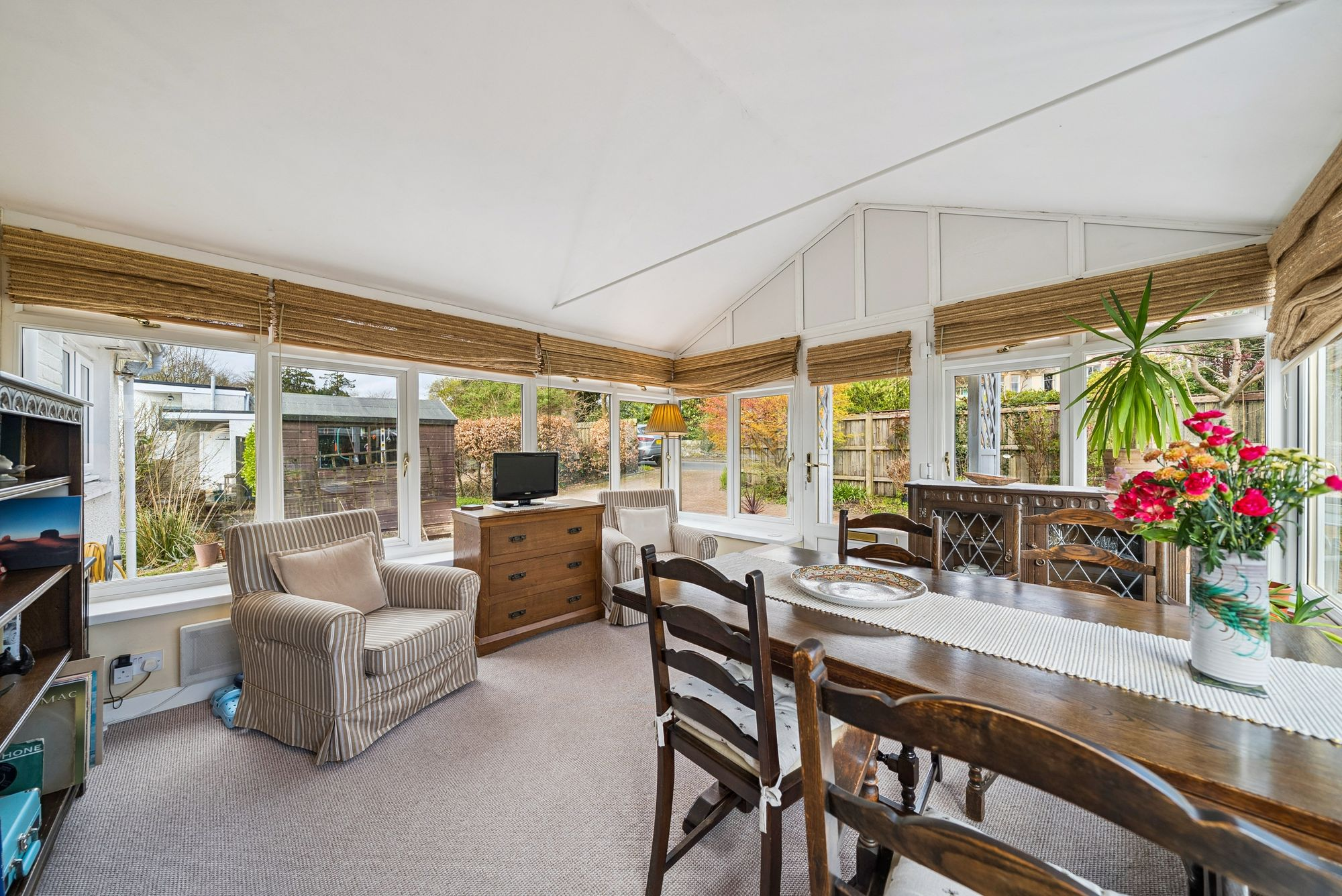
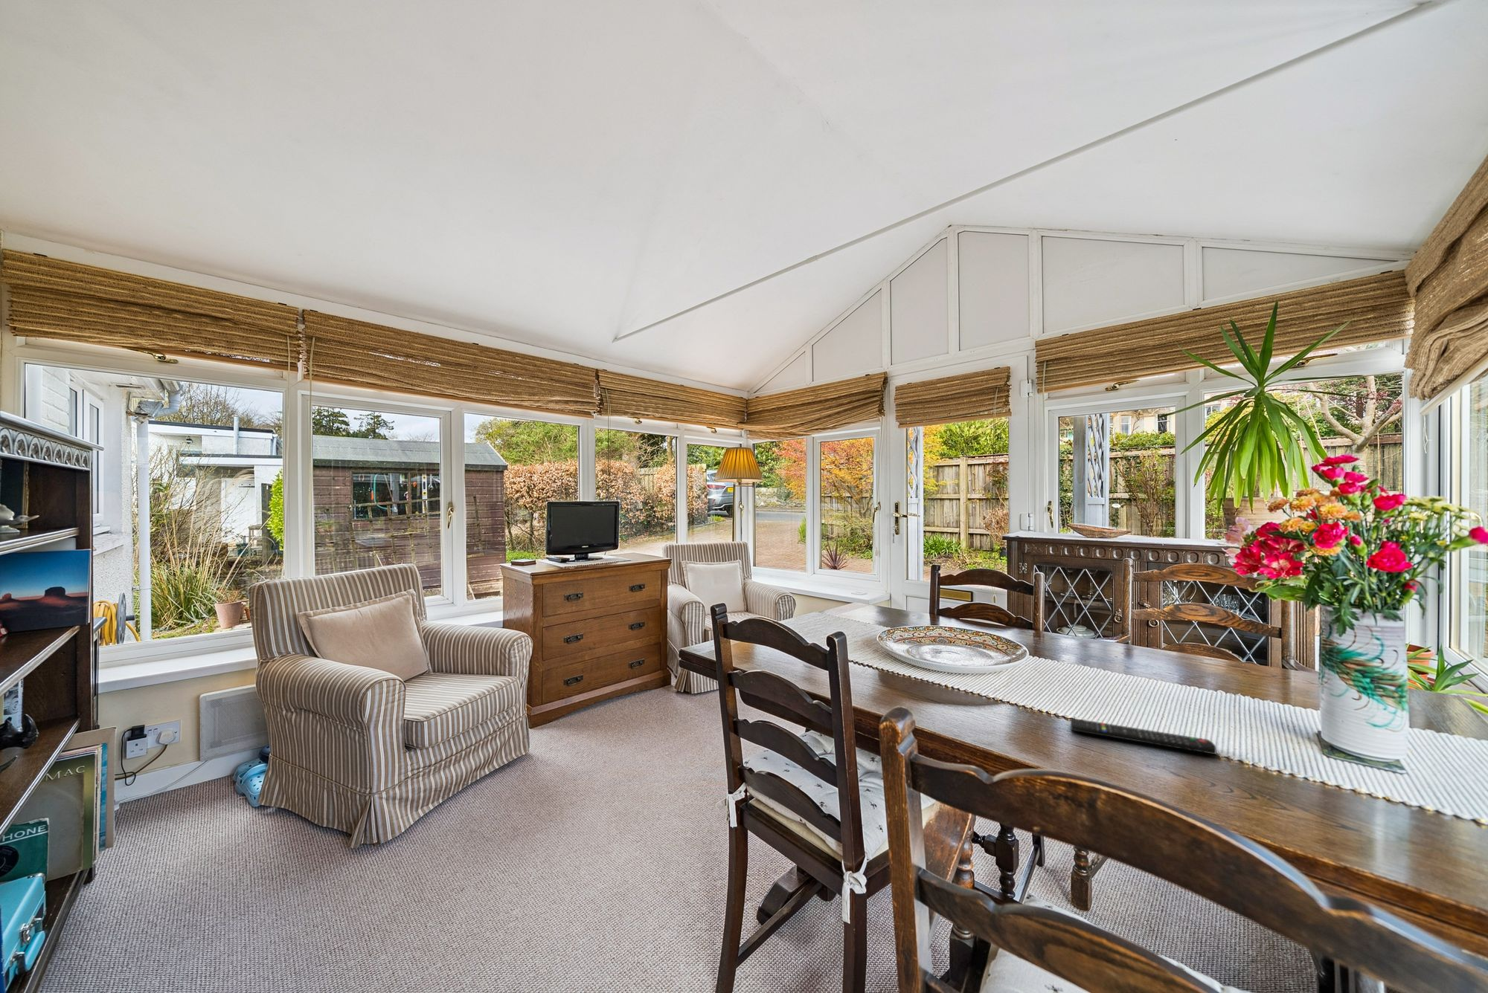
+ remote control [1070,717,1217,755]
